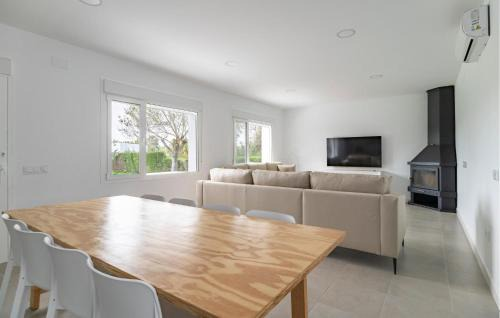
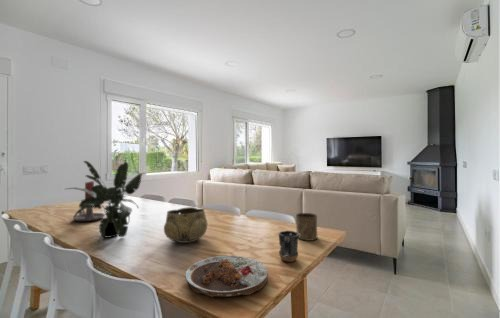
+ decorative bowl [163,206,208,244]
+ plate [184,255,269,298]
+ cup [295,212,318,242]
+ candle holder [72,180,105,222]
+ mug [277,230,300,263]
+ potted plant [64,160,147,239]
